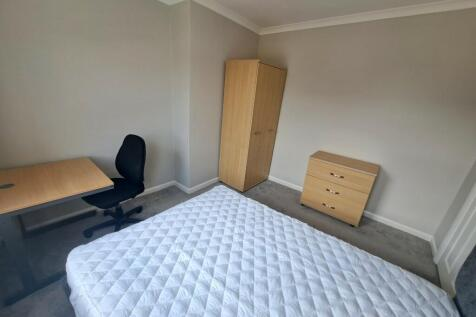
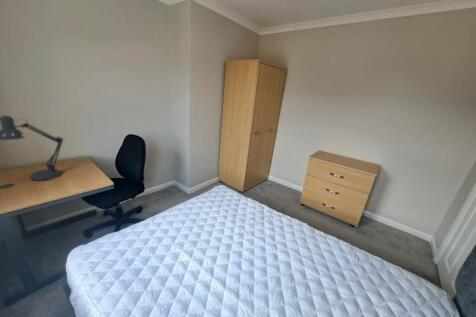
+ desk lamp [0,114,65,182]
